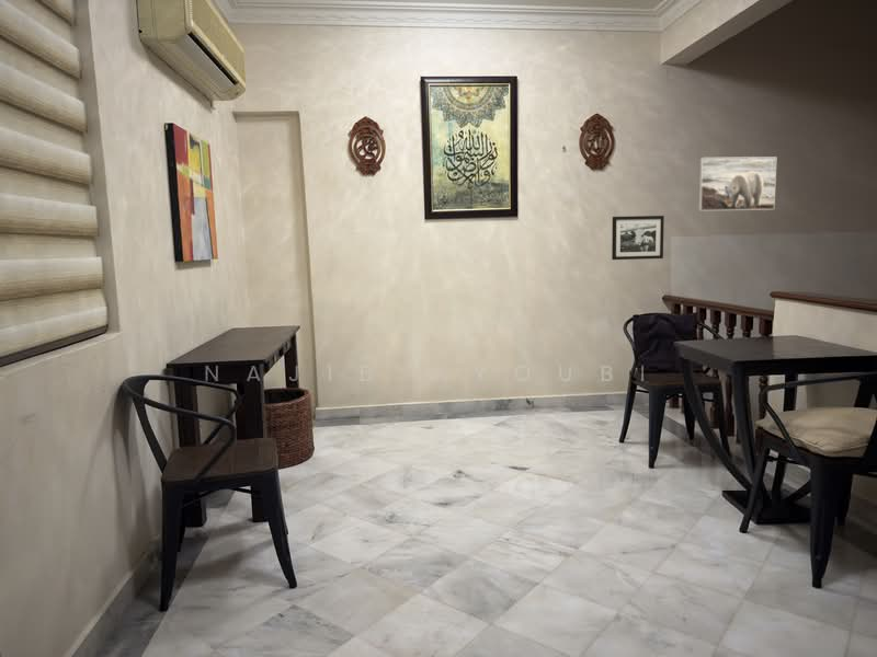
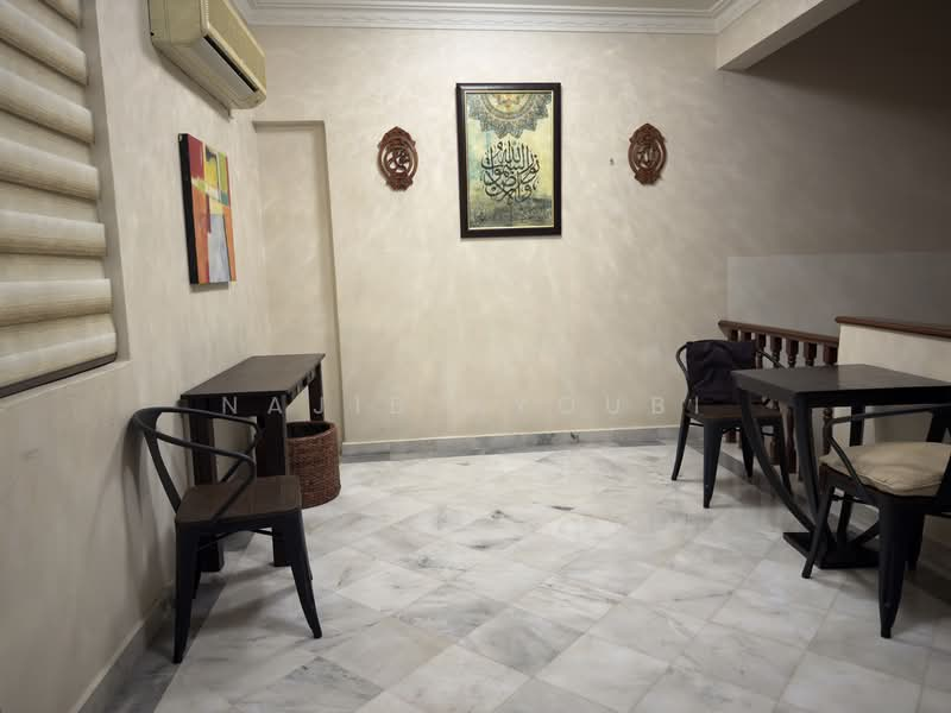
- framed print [697,155,778,212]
- picture frame [611,215,665,261]
